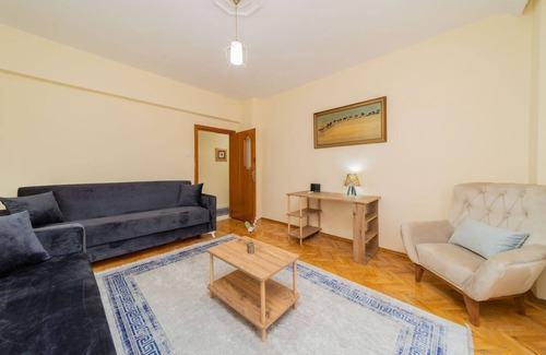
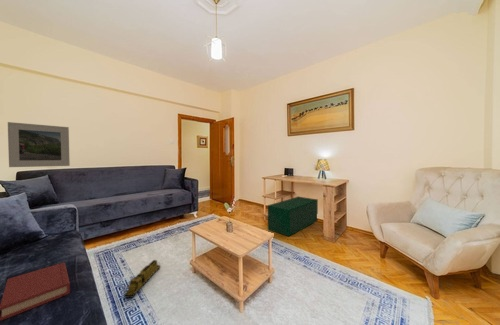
+ toy train [123,259,161,299]
+ hardback book [0,262,71,322]
+ storage bin [267,195,319,238]
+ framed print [7,121,71,168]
